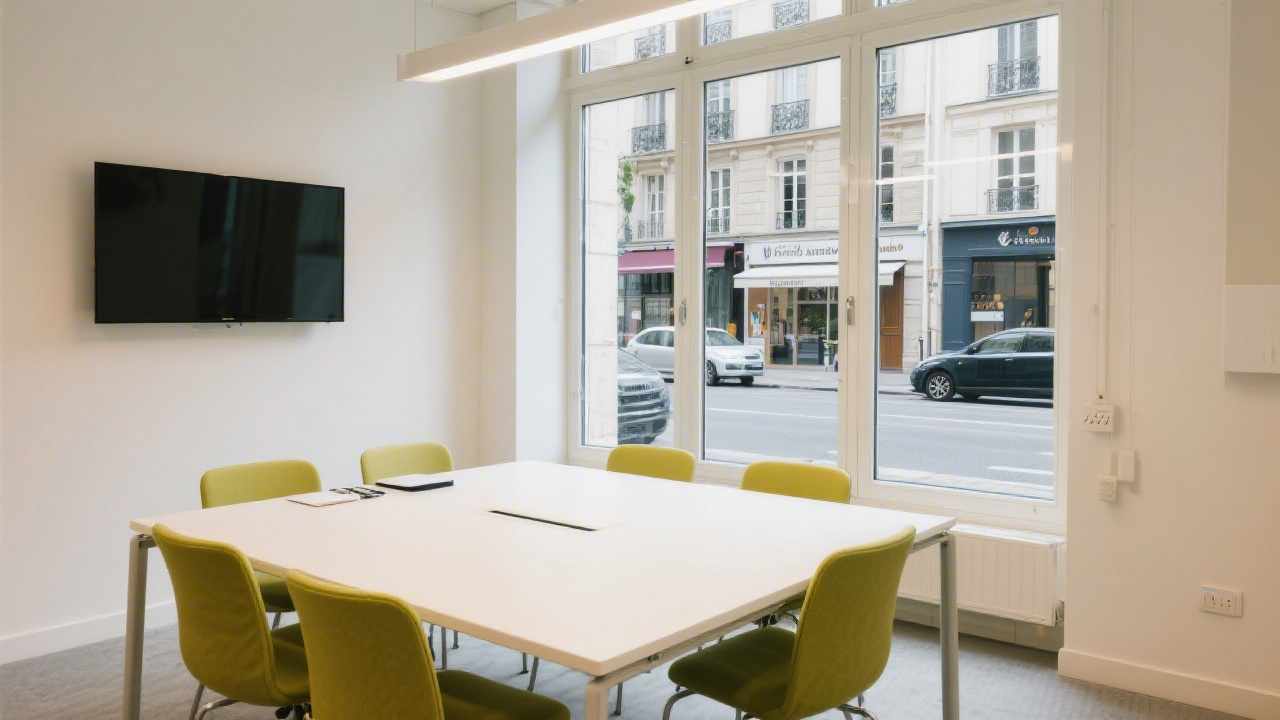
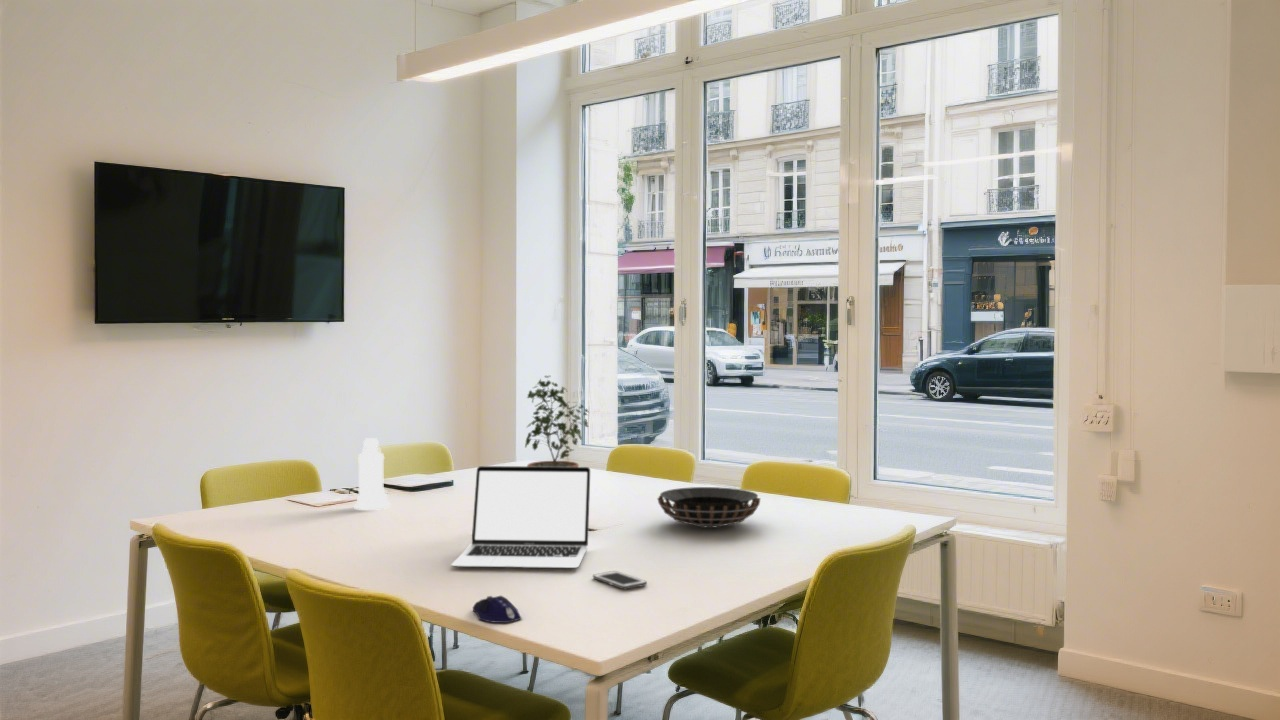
+ cell phone [592,570,648,590]
+ water bottle [353,437,392,511]
+ laptop [450,465,591,569]
+ decorative bowl [656,486,761,529]
+ potted plant [524,375,591,467]
+ computer mouse [472,595,523,624]
